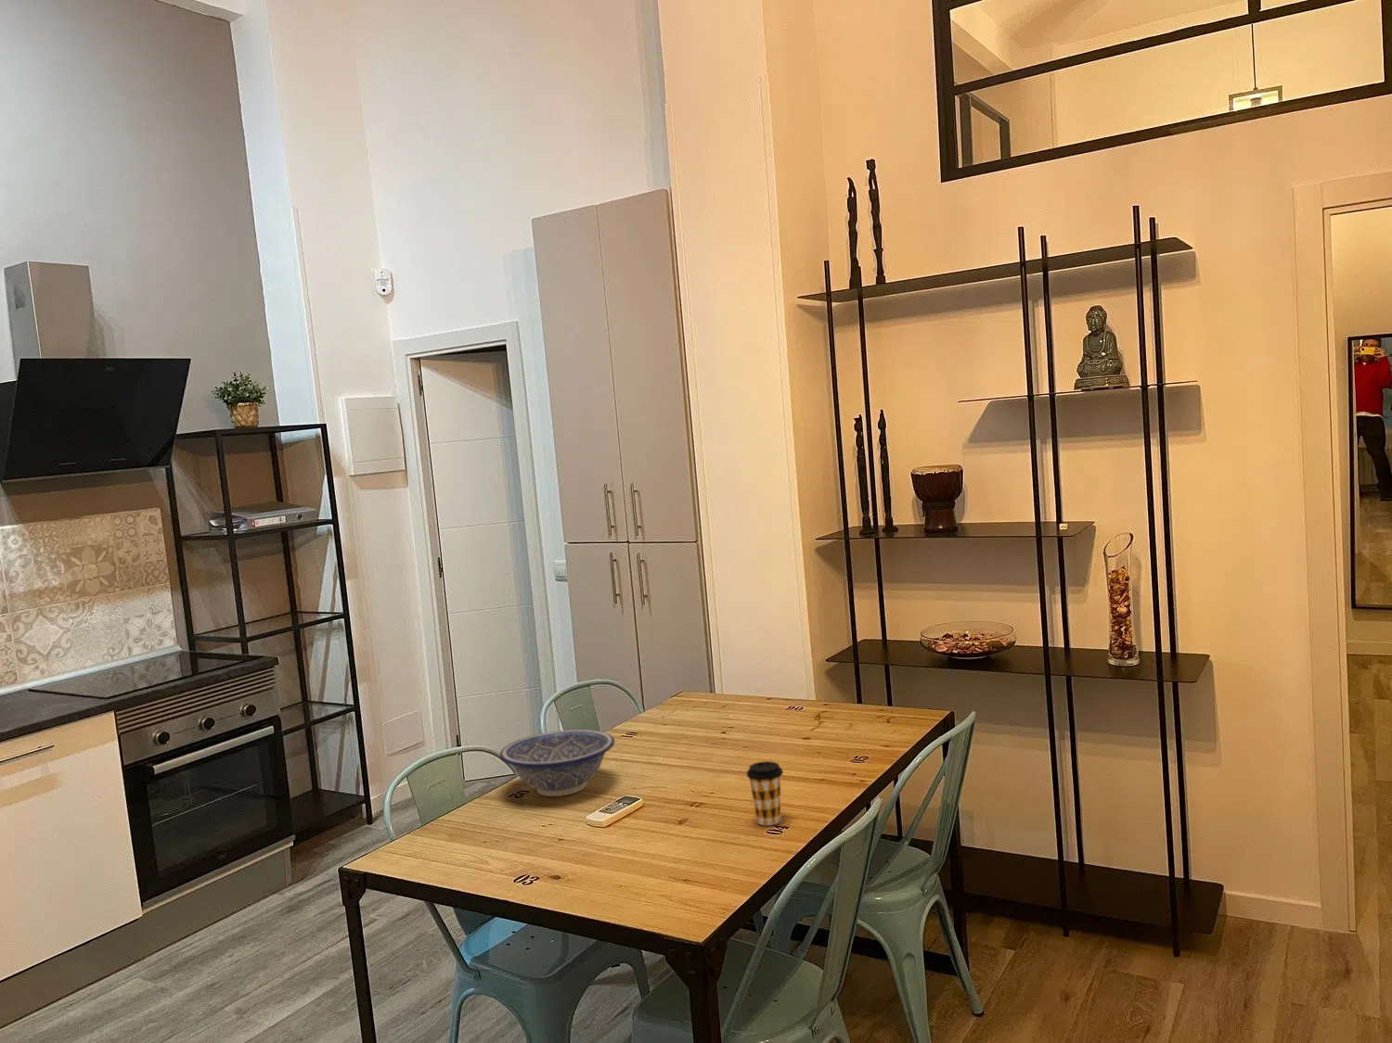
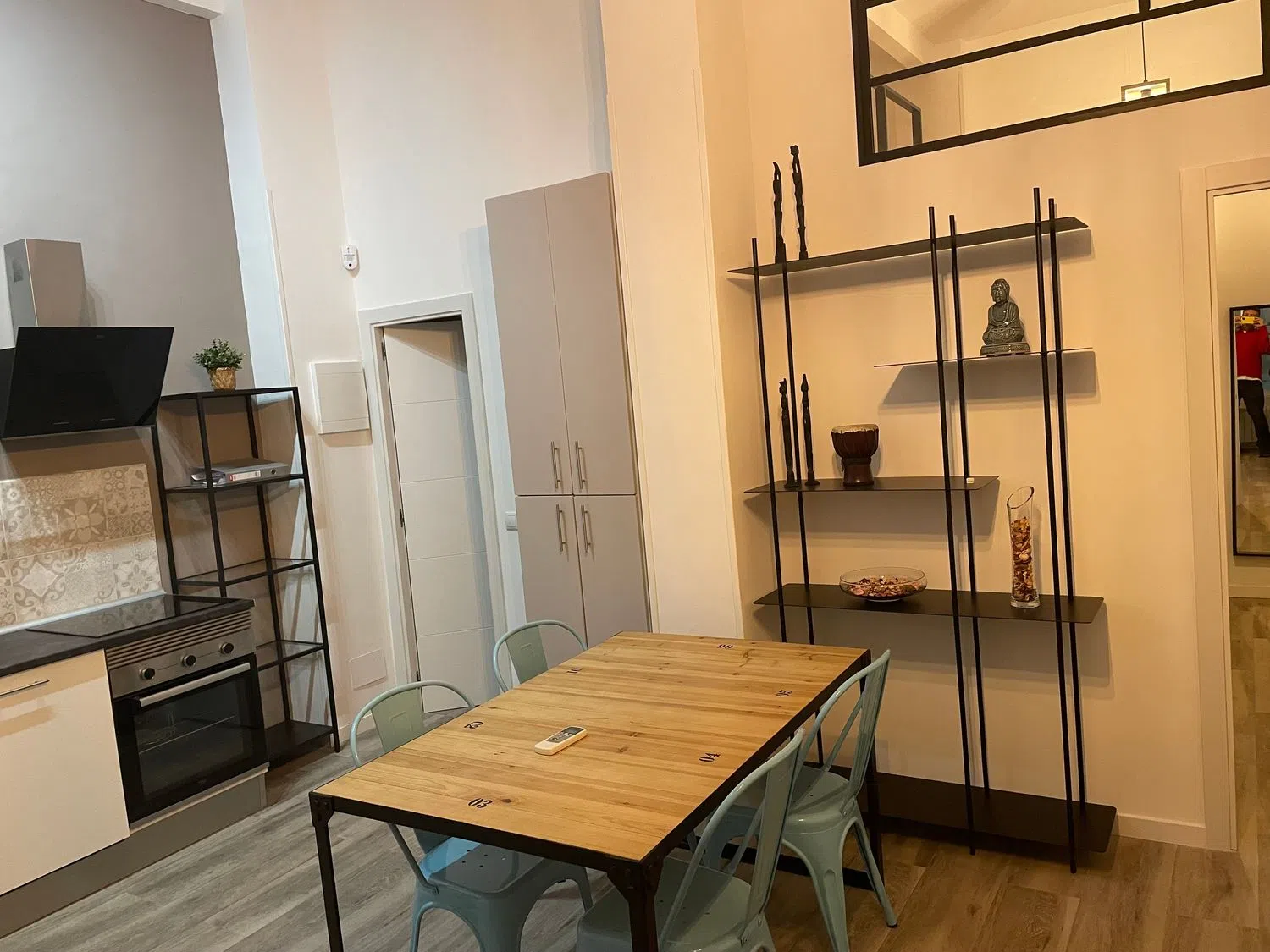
- coffee cup [746,760,784,826]
- decorative bowl [499,729,616,798]
